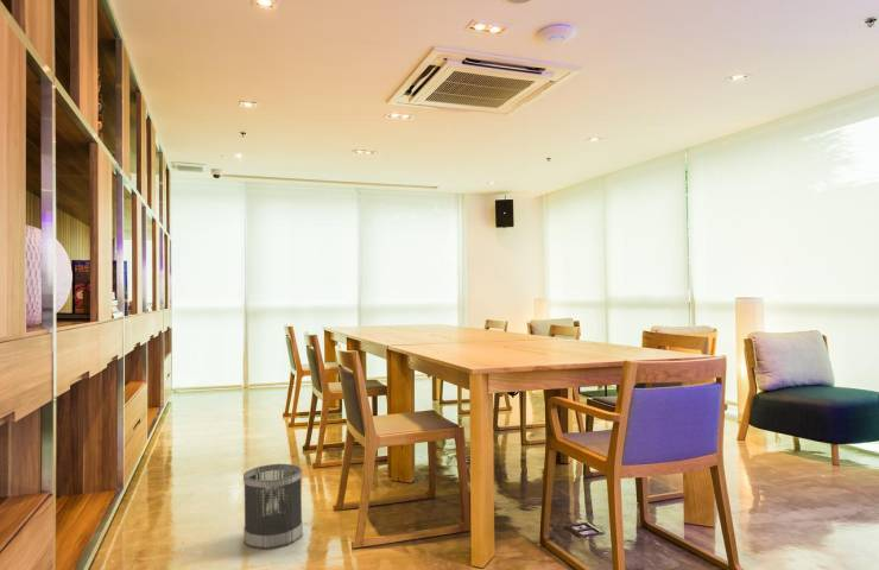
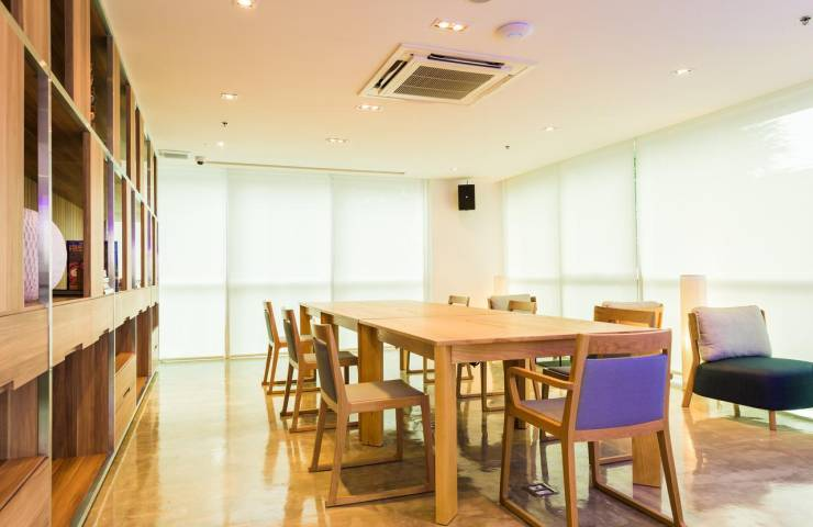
- wastebasket [242,463,304,550]
